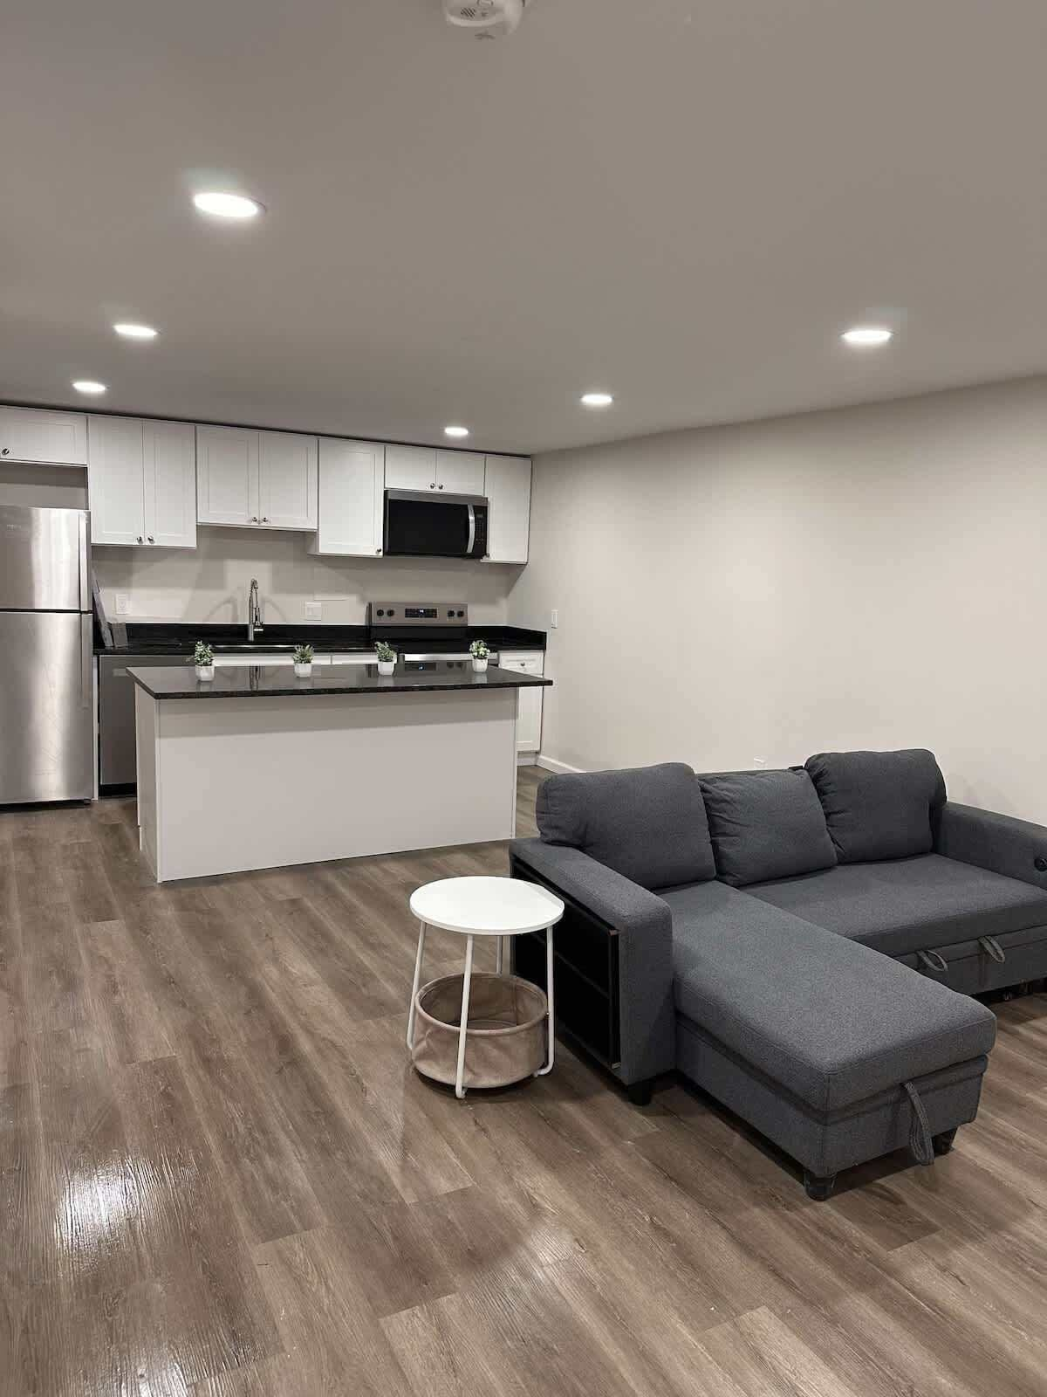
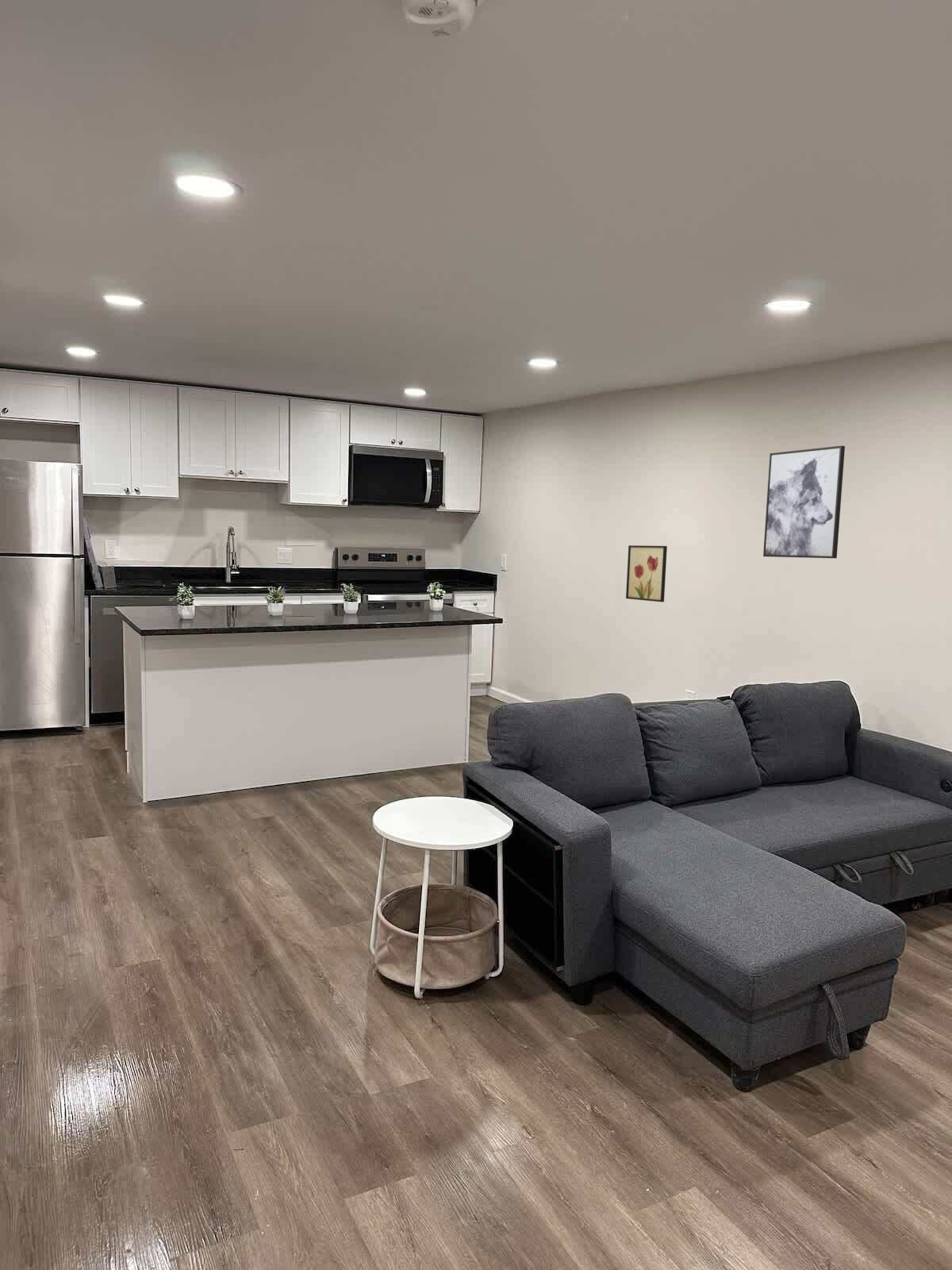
+ wall art [762,445,846,559]
+ wall art [625,545,668,602]
